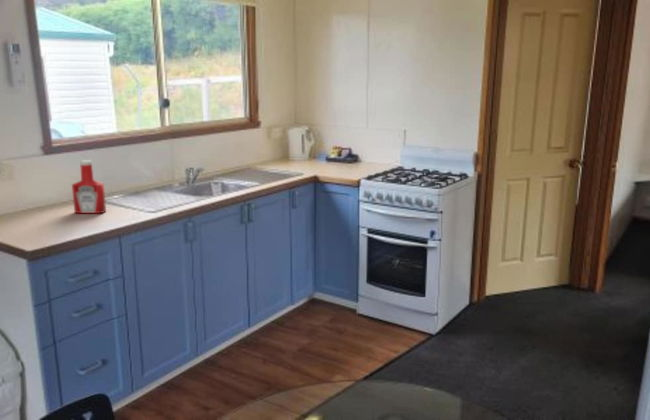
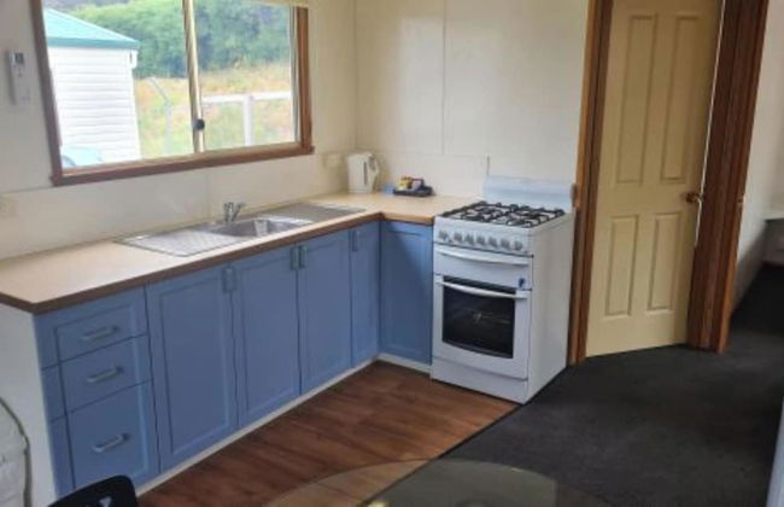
- soap bottle [71,159,107,214]
